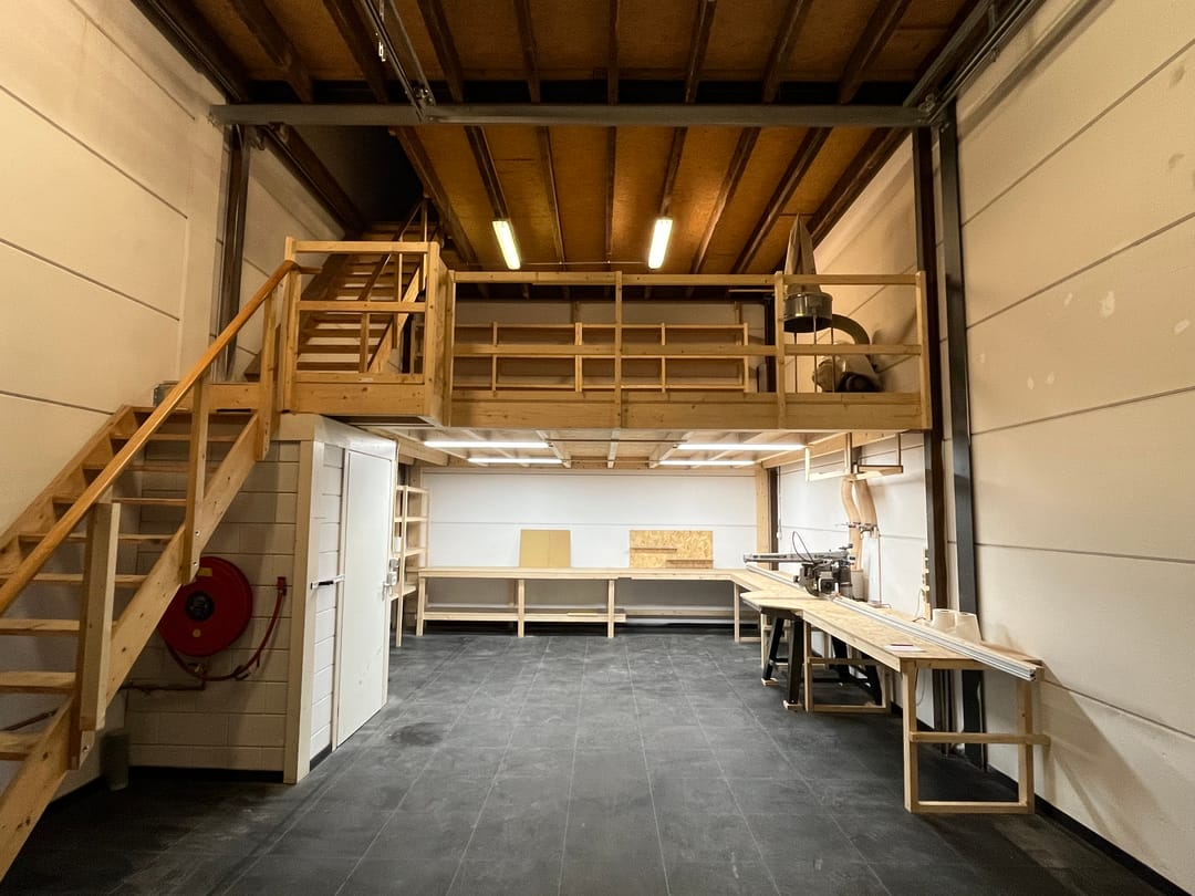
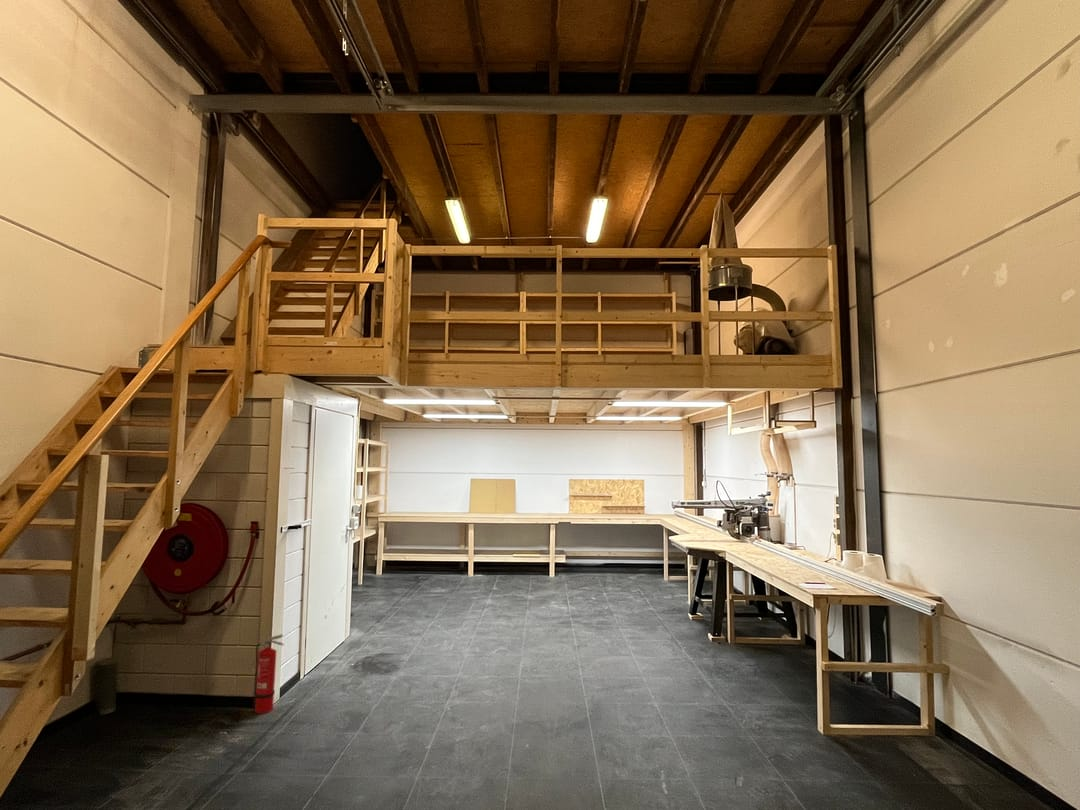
+ fire extinguisher [252,633,285,715]
